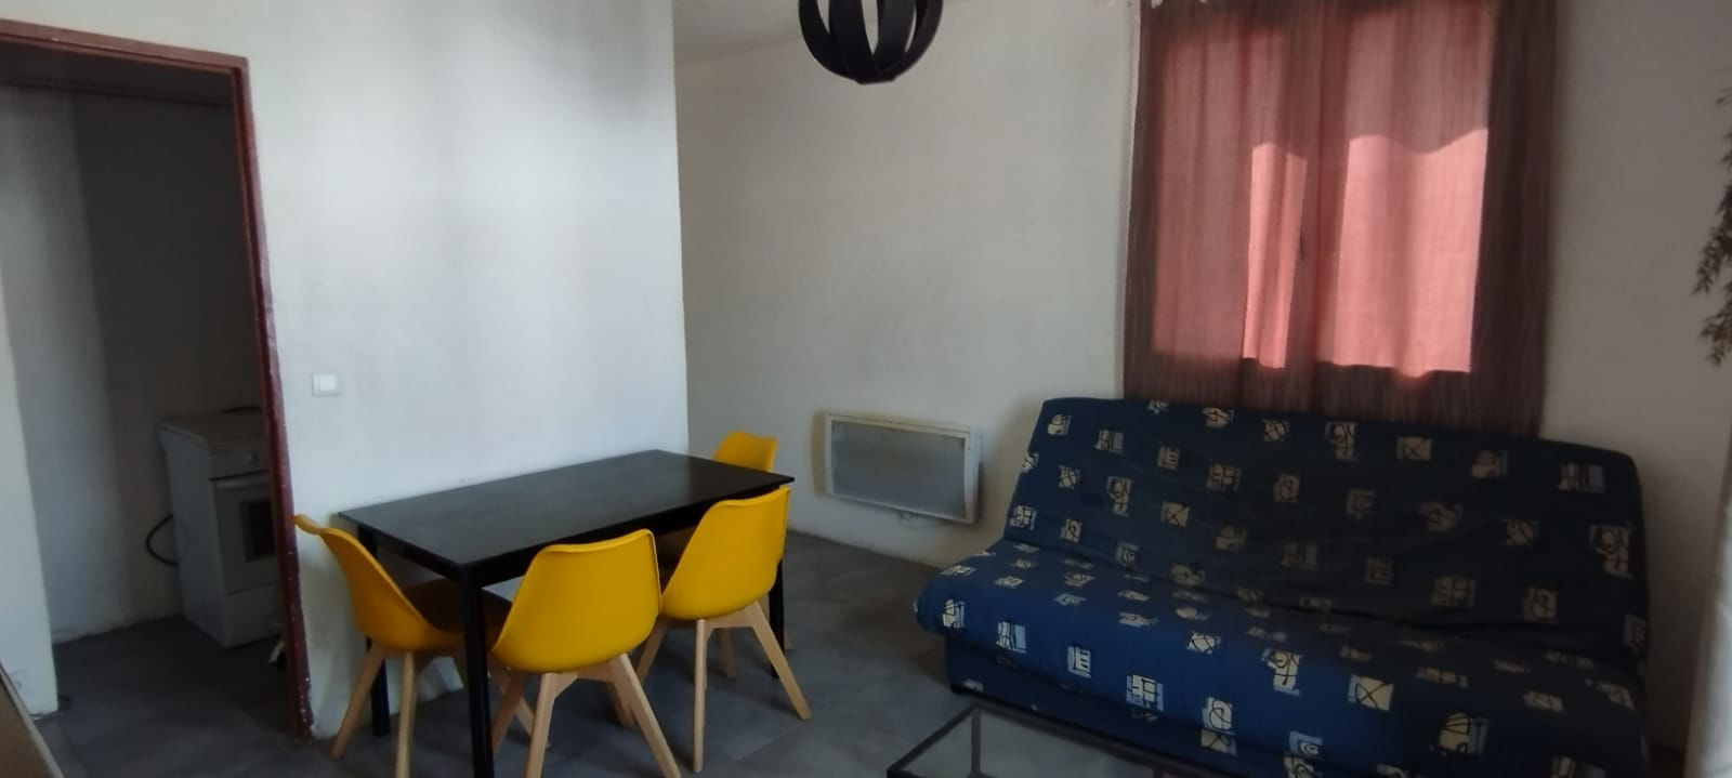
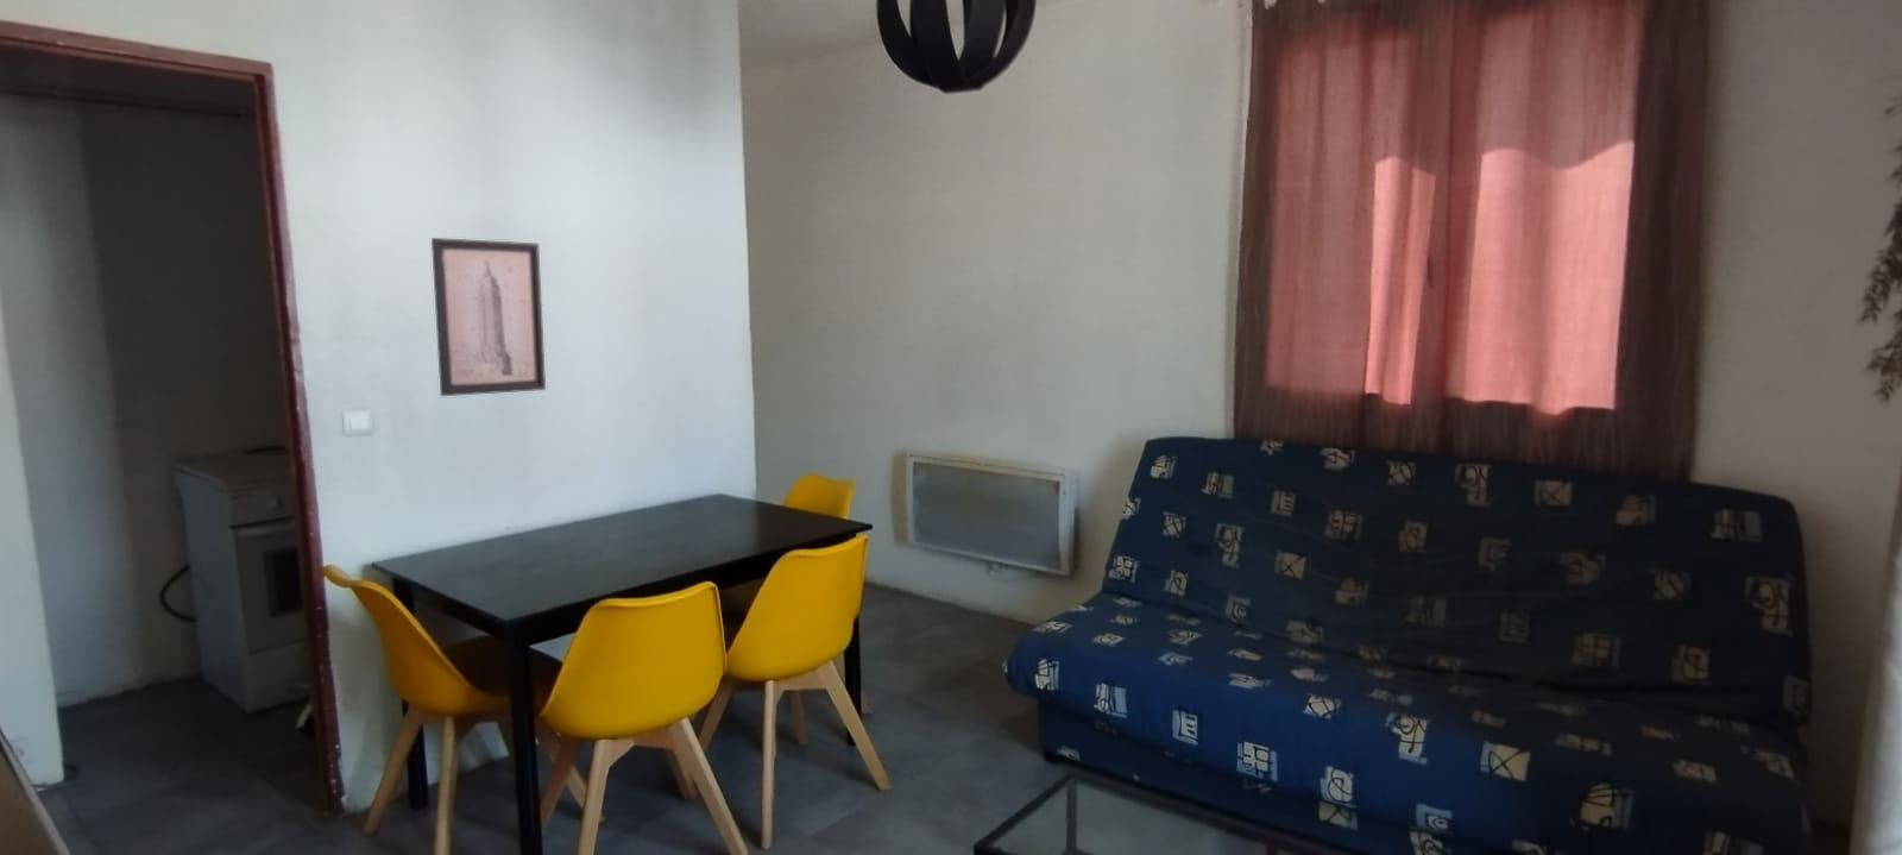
+ wall art [431,236,547,397]
